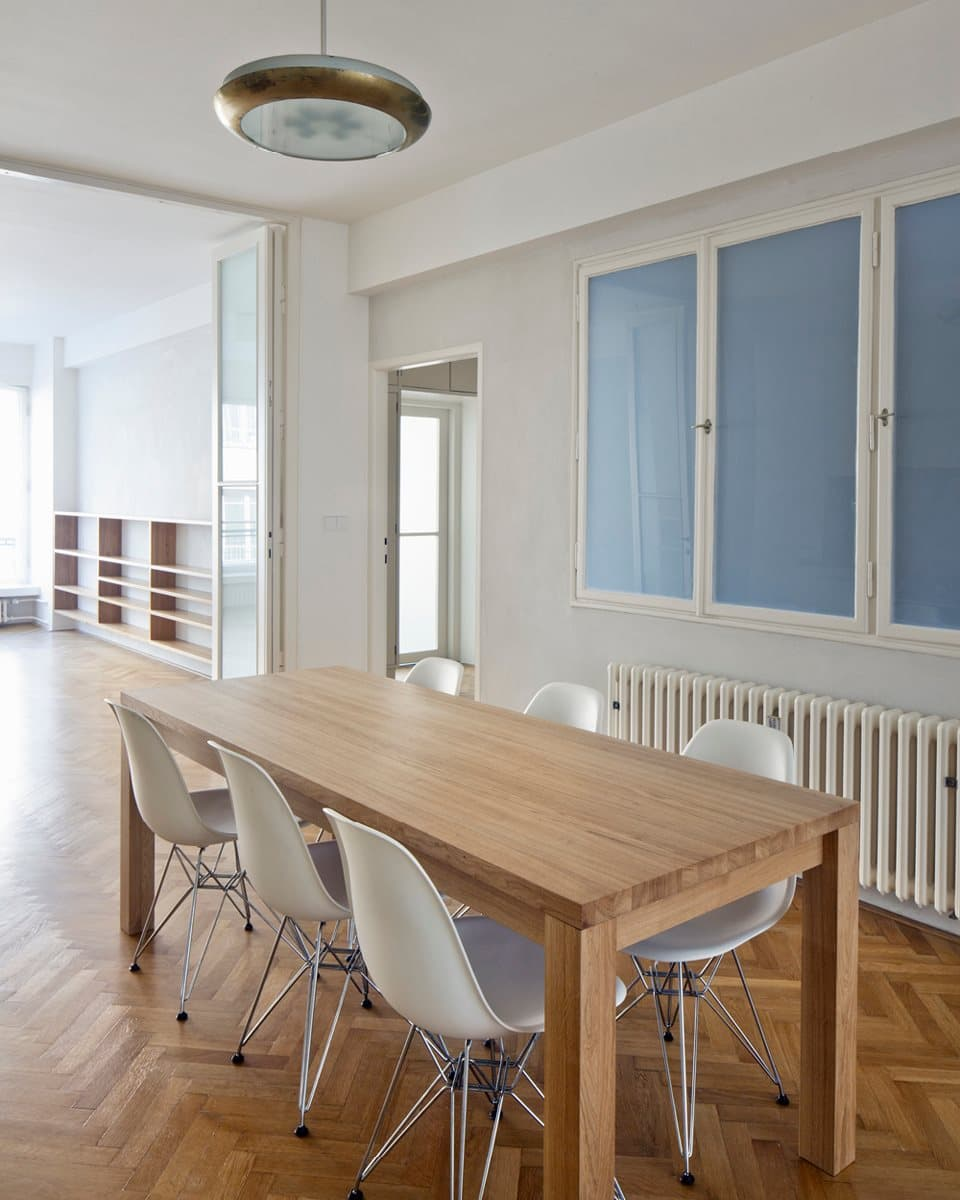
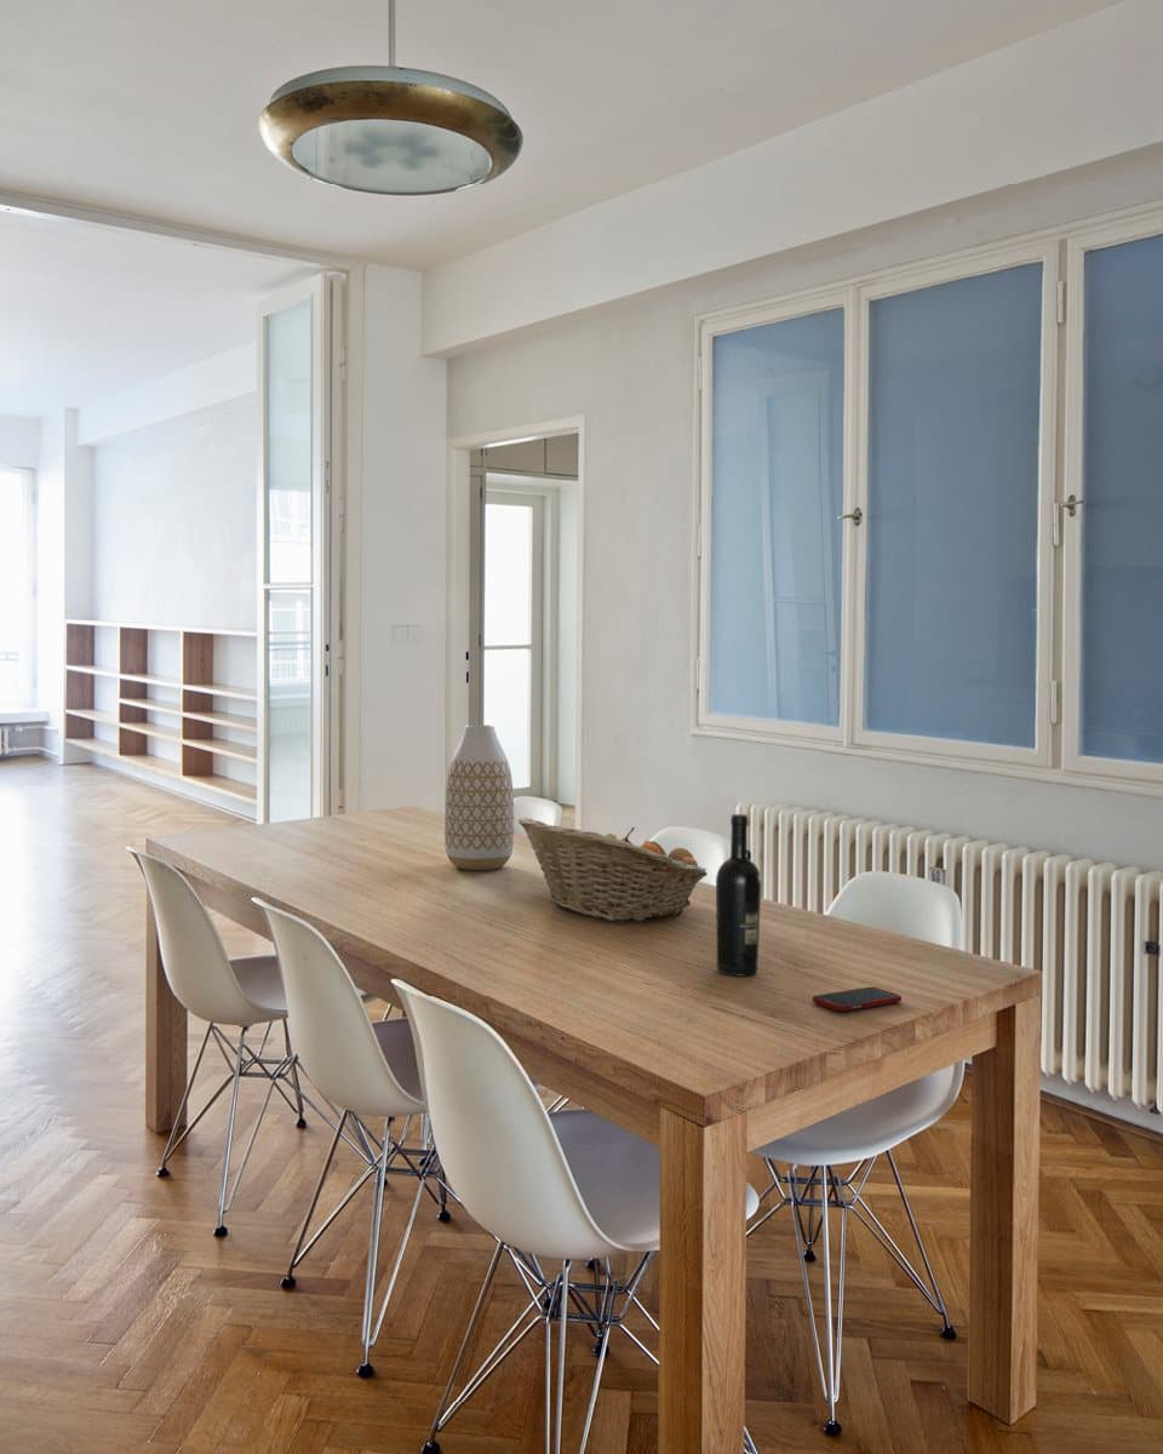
+ cell phone [812,986,903,1013]
+ fruit basket [517,815,709,922]
+ vase [443,723,515,871]
+ wine bottle [715,813,762,977]
